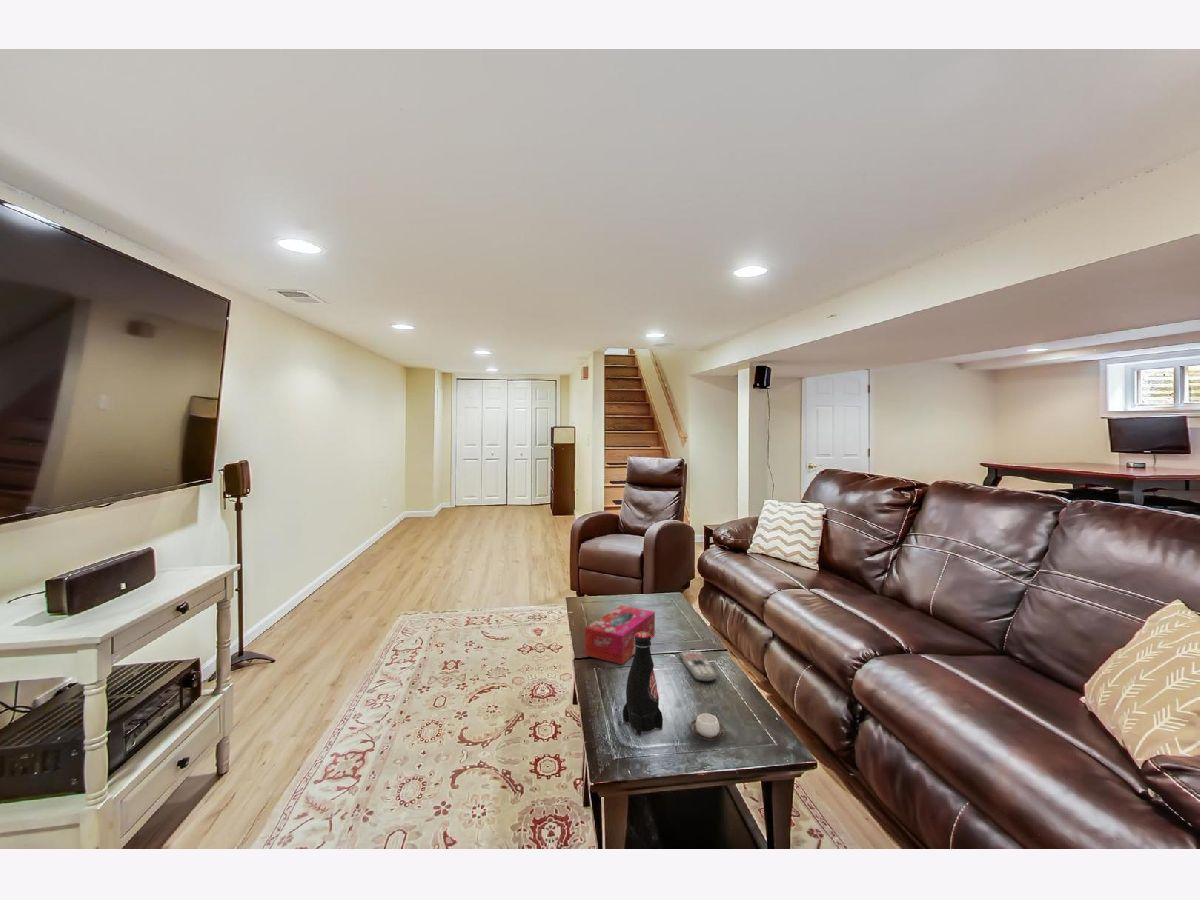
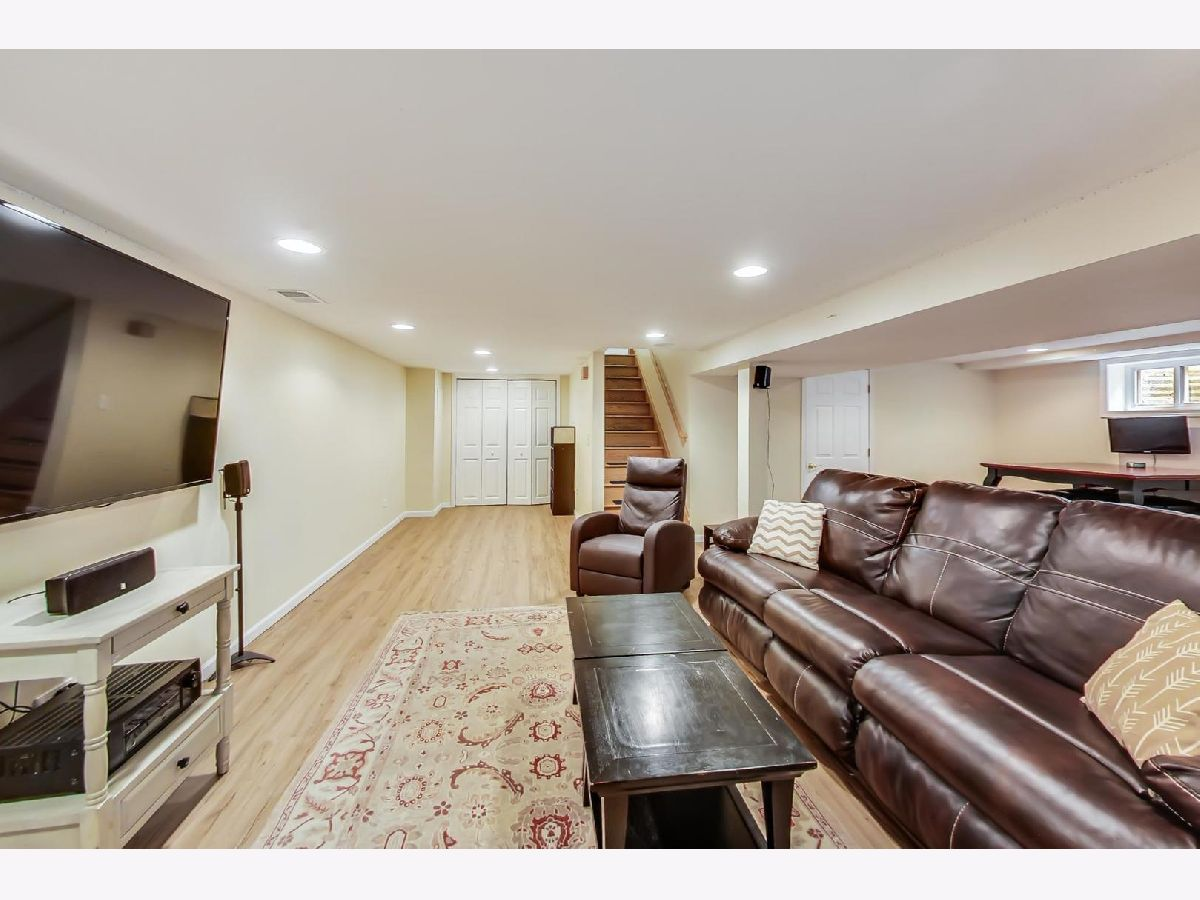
- bottle [622,632,664,738]
- cup [688,712,726,742]
- tissue box [584,605,656,665]
- remote control [679,650,718,683]
